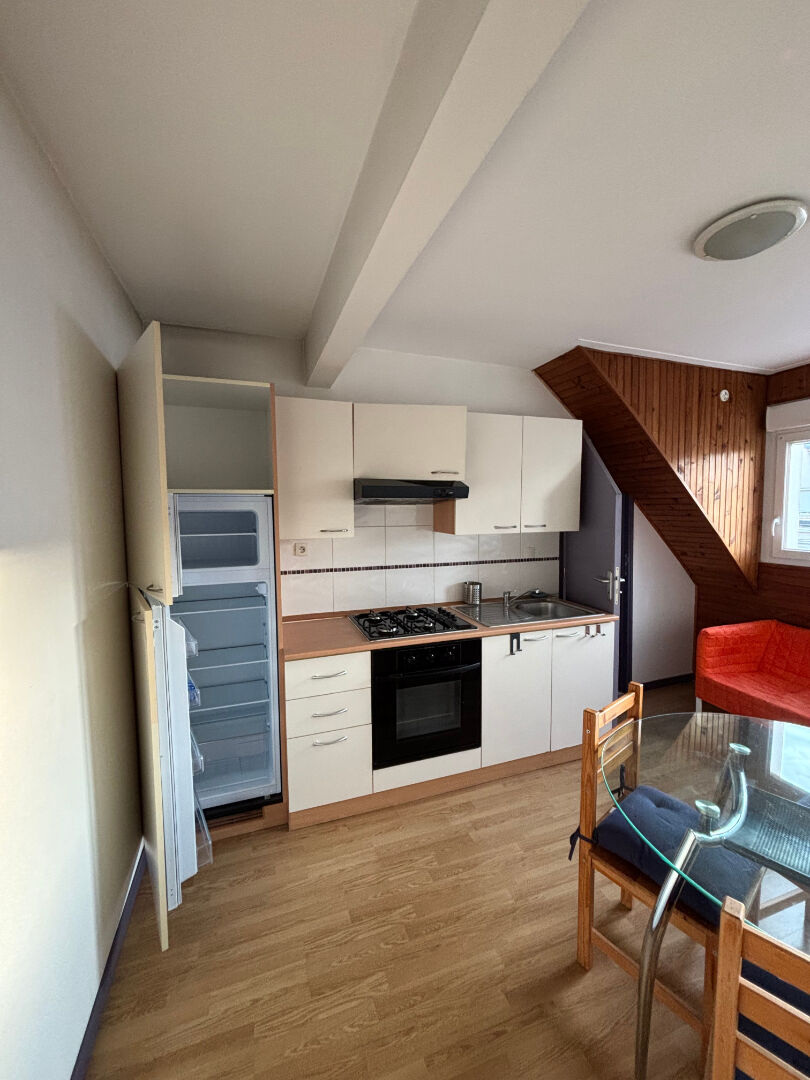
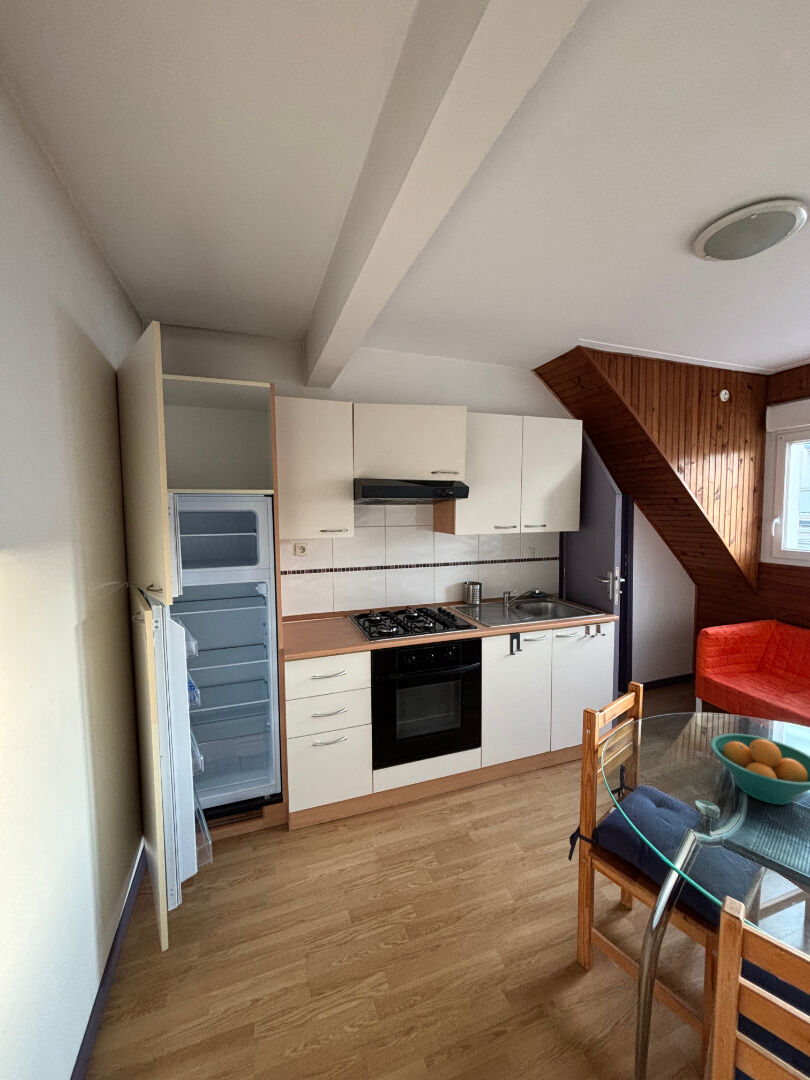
+ fruit bowl [709,733,810,806]
